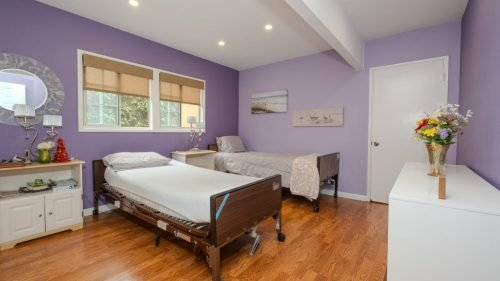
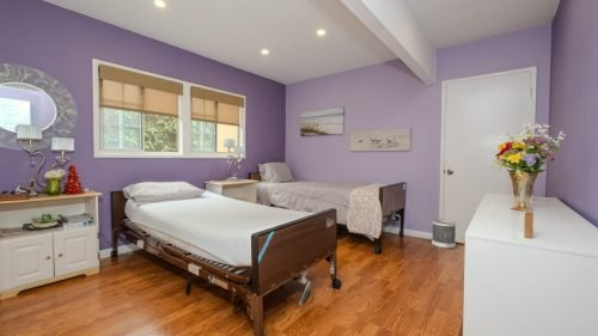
+ wastebasket [431,219,457,250]
